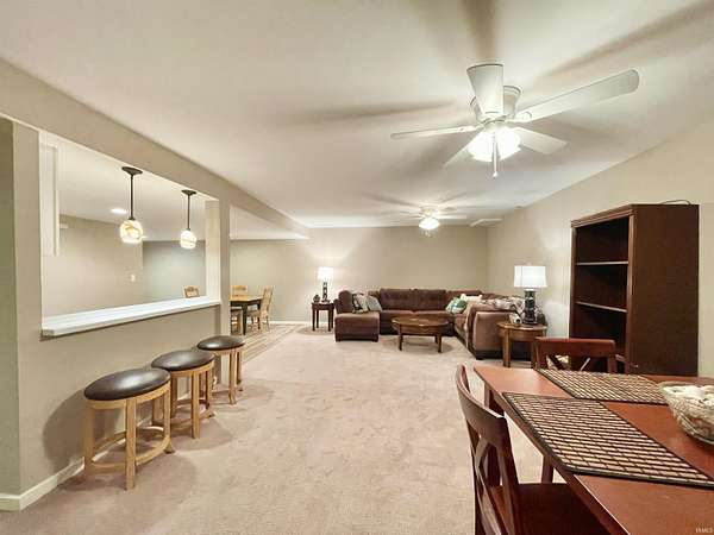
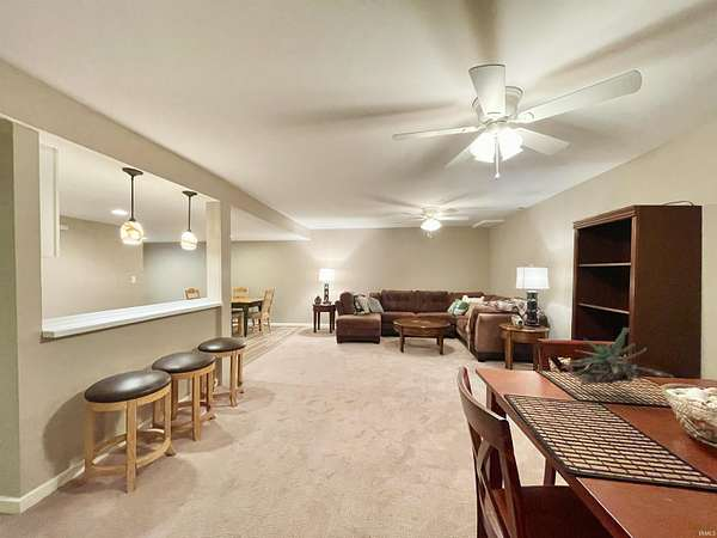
+ plant [560,326,675,389]
